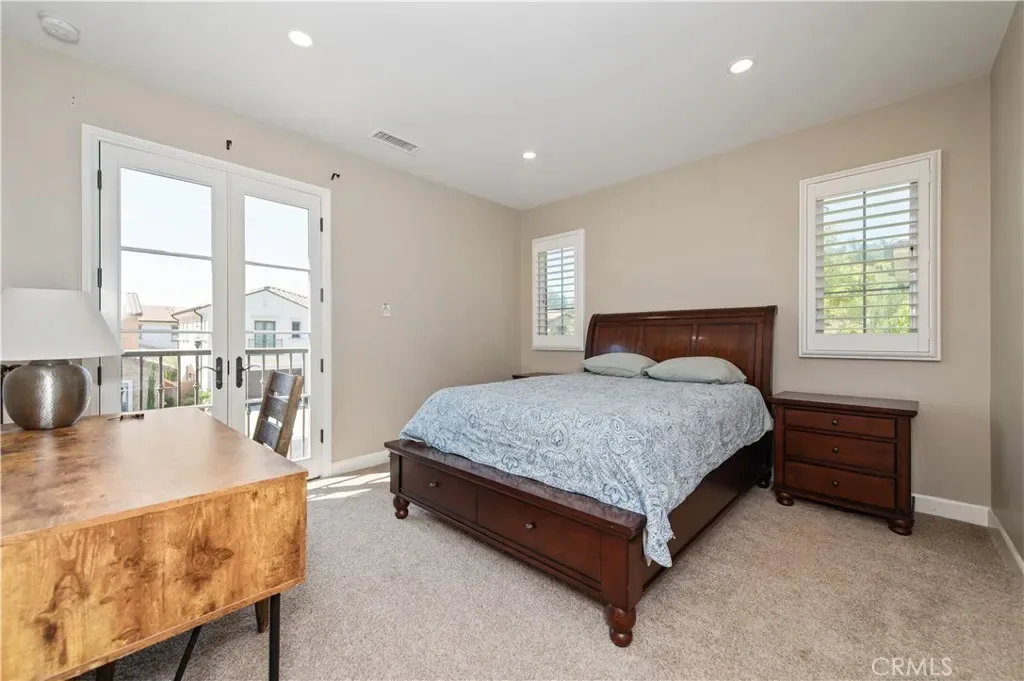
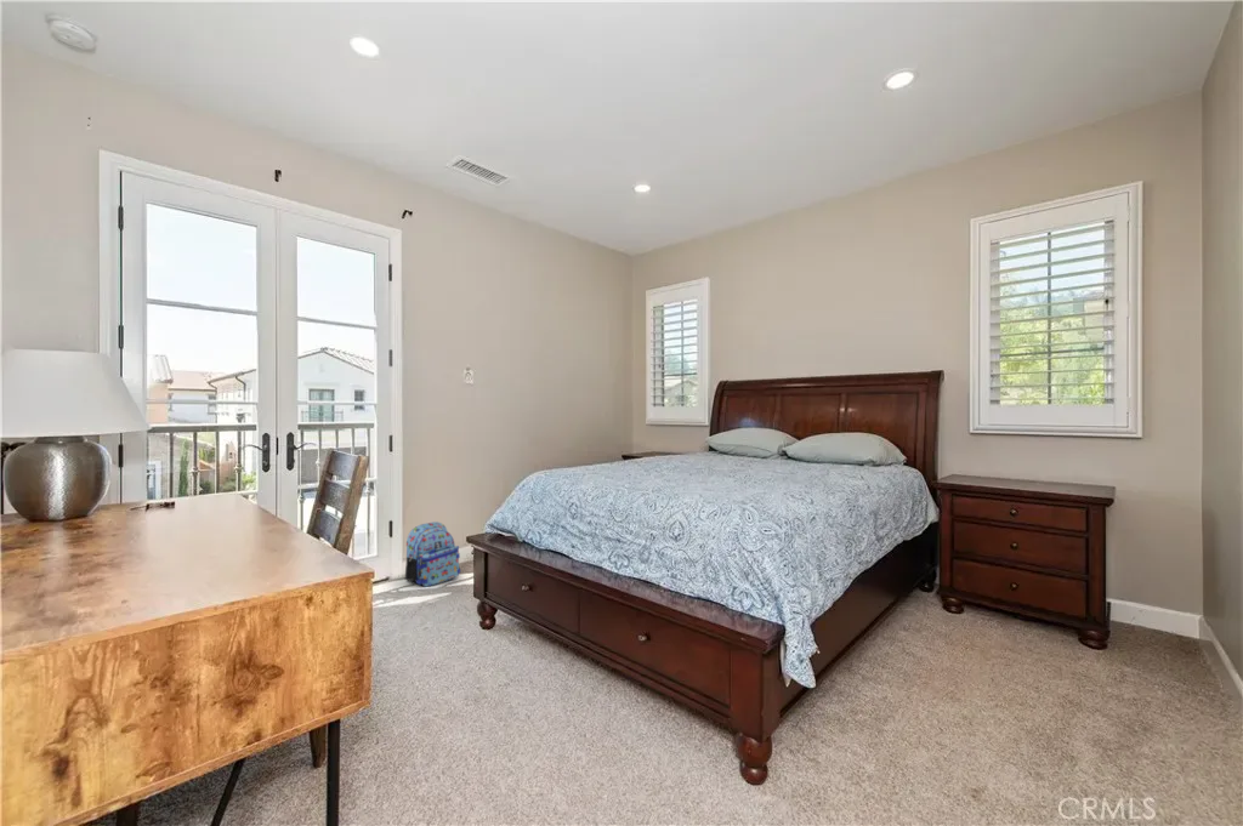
+ backpack [403,520,461,588]
